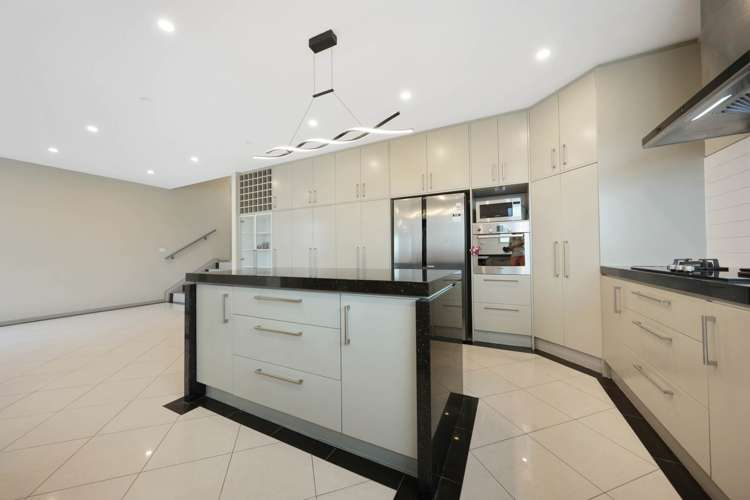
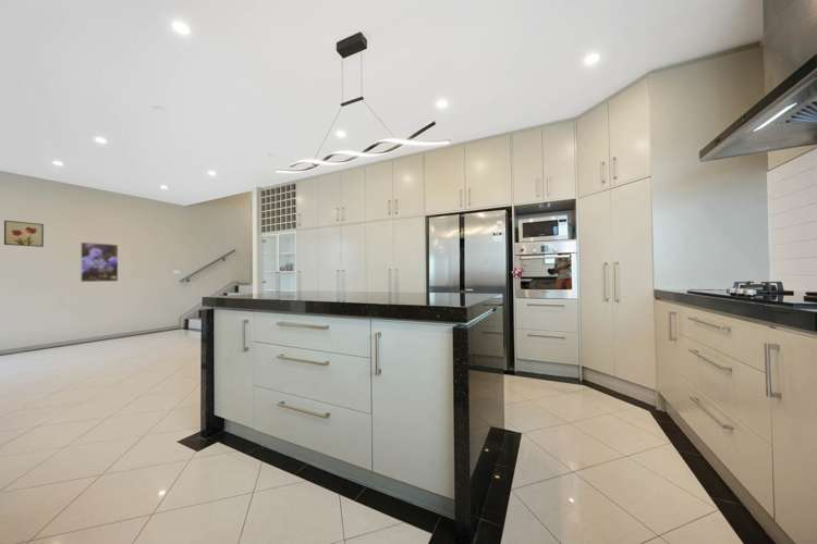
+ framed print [80,242,119,283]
+ wall art [3,220,45,248]
